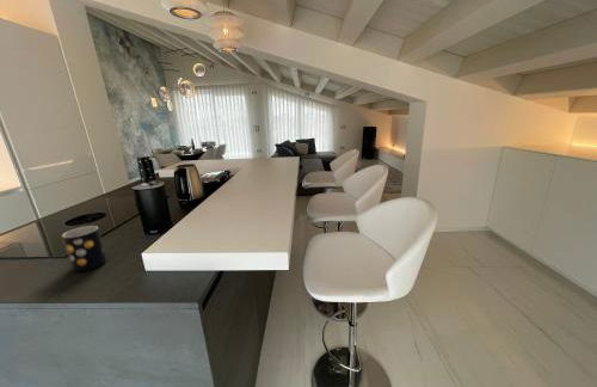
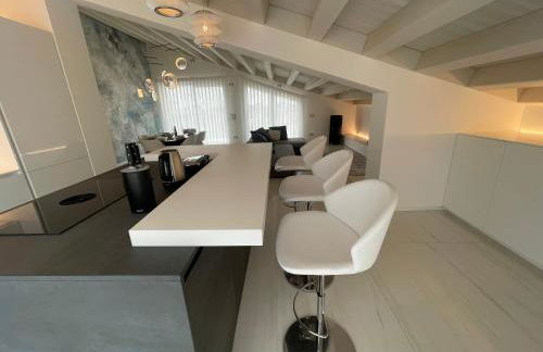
- mug [61,225,109,274]
